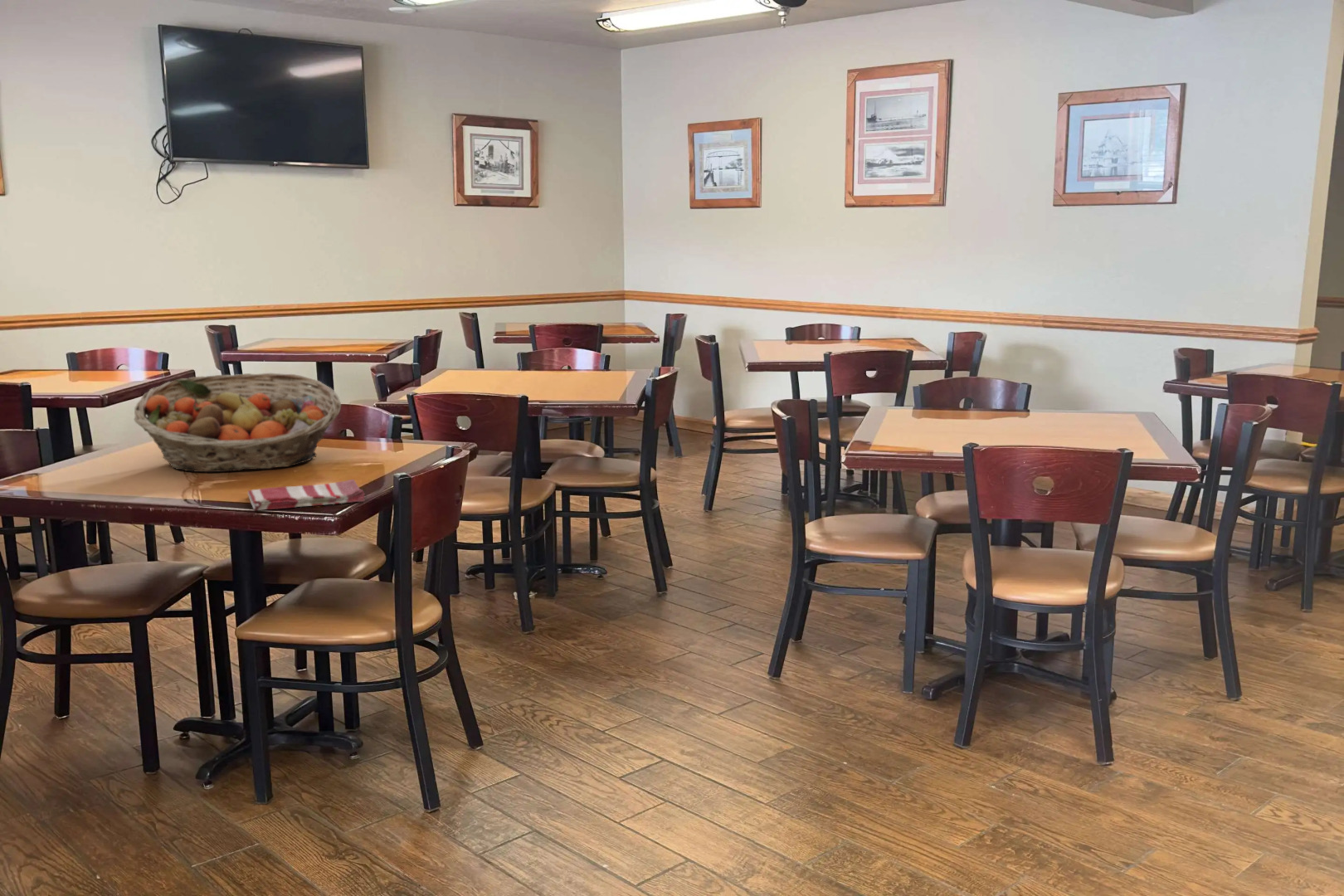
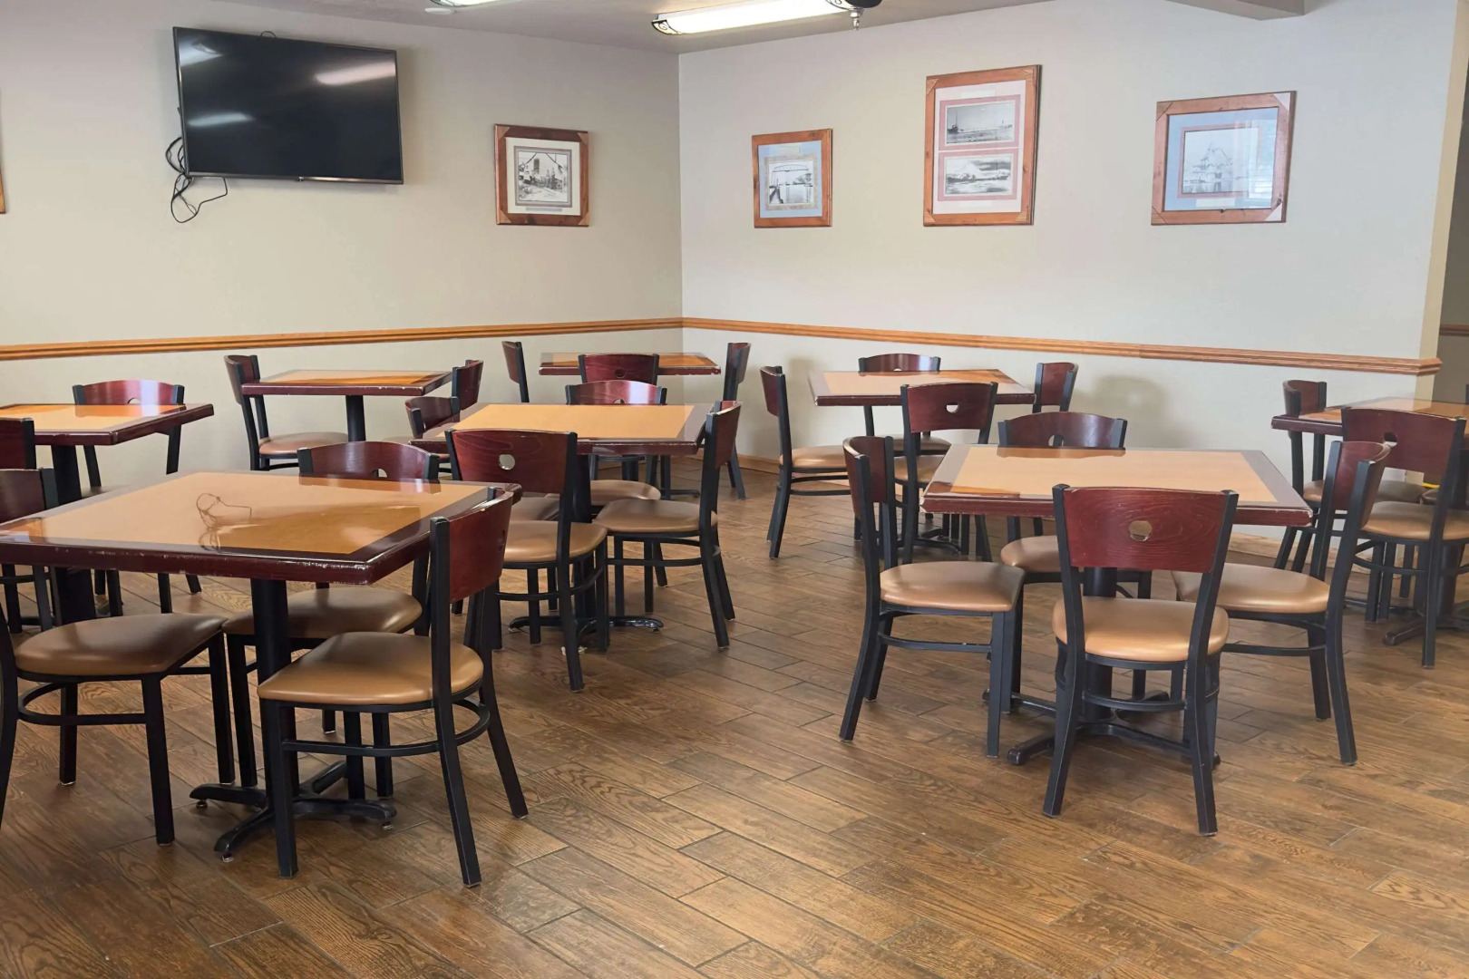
- dish towel [247,479,366,511]
- fruit basket [134,373,342,473]
